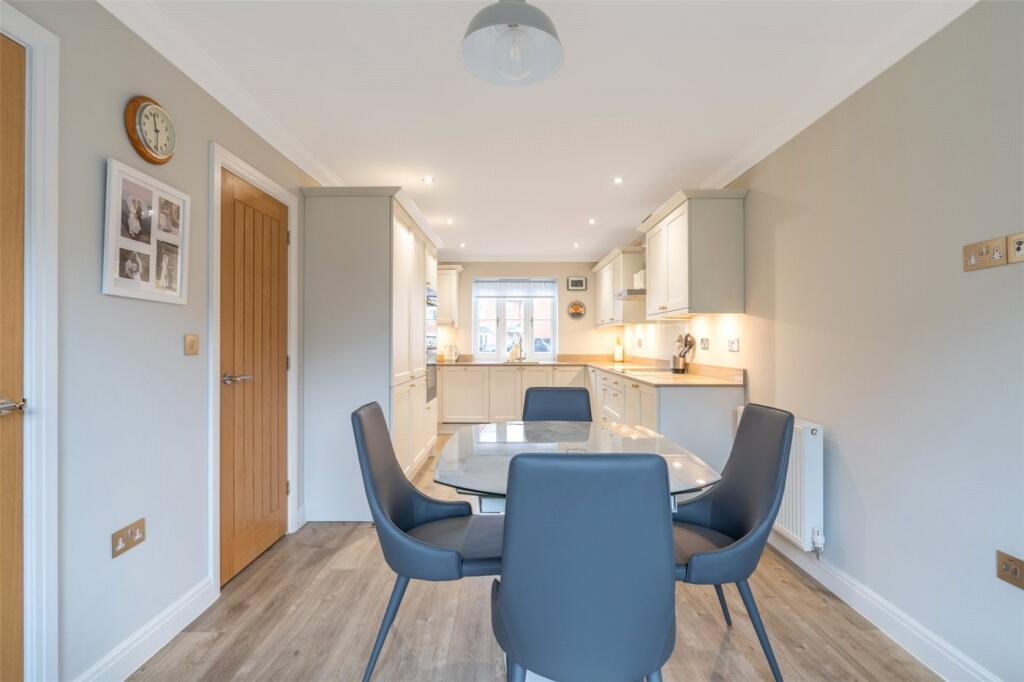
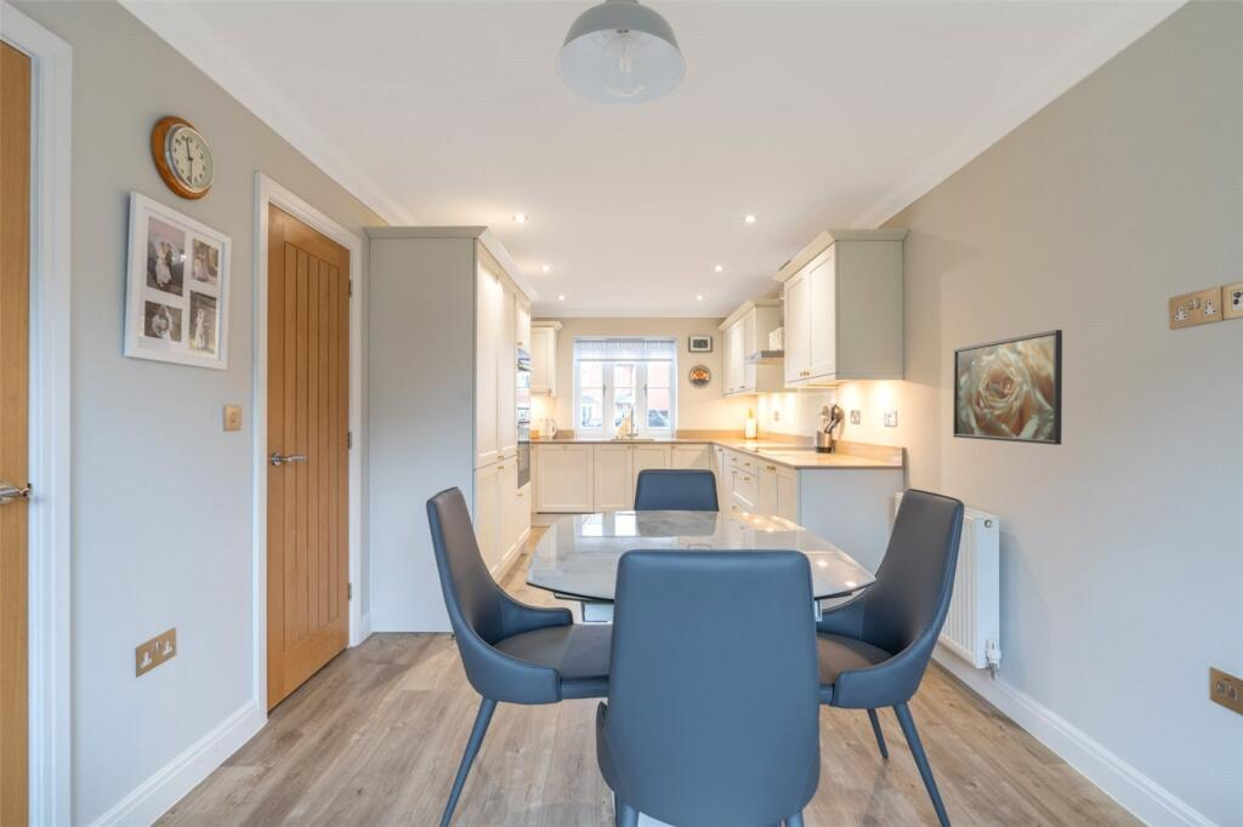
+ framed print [952,329,1063,446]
